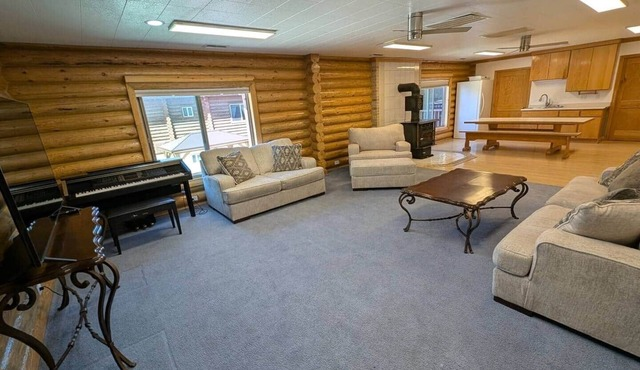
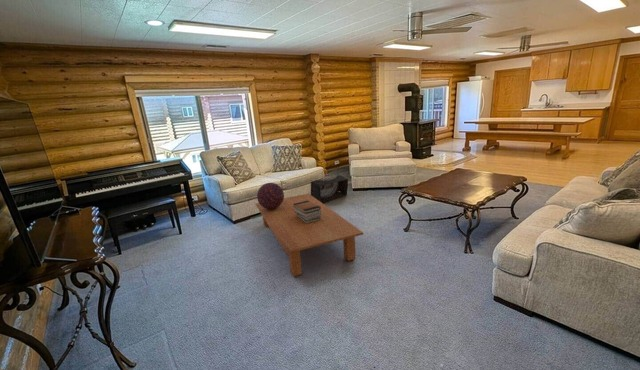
+ coffee table [255,193,364,277]
+ decorative globe [256,182,285,209]
+ storage bin [310,174,349,204]
+ book stack [294,200,321,224]
